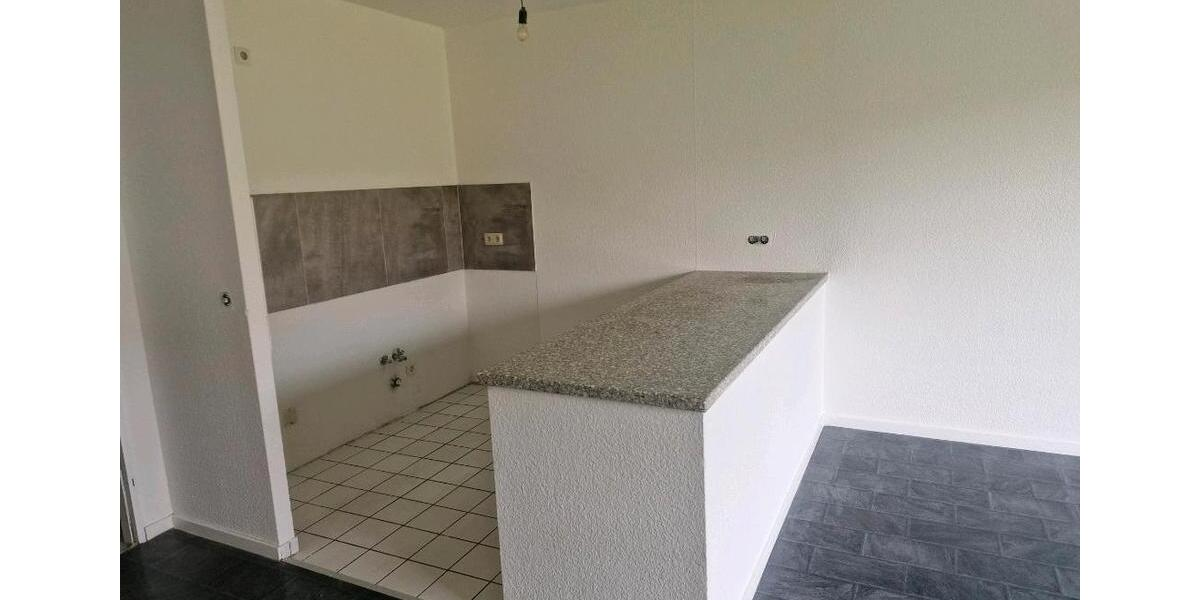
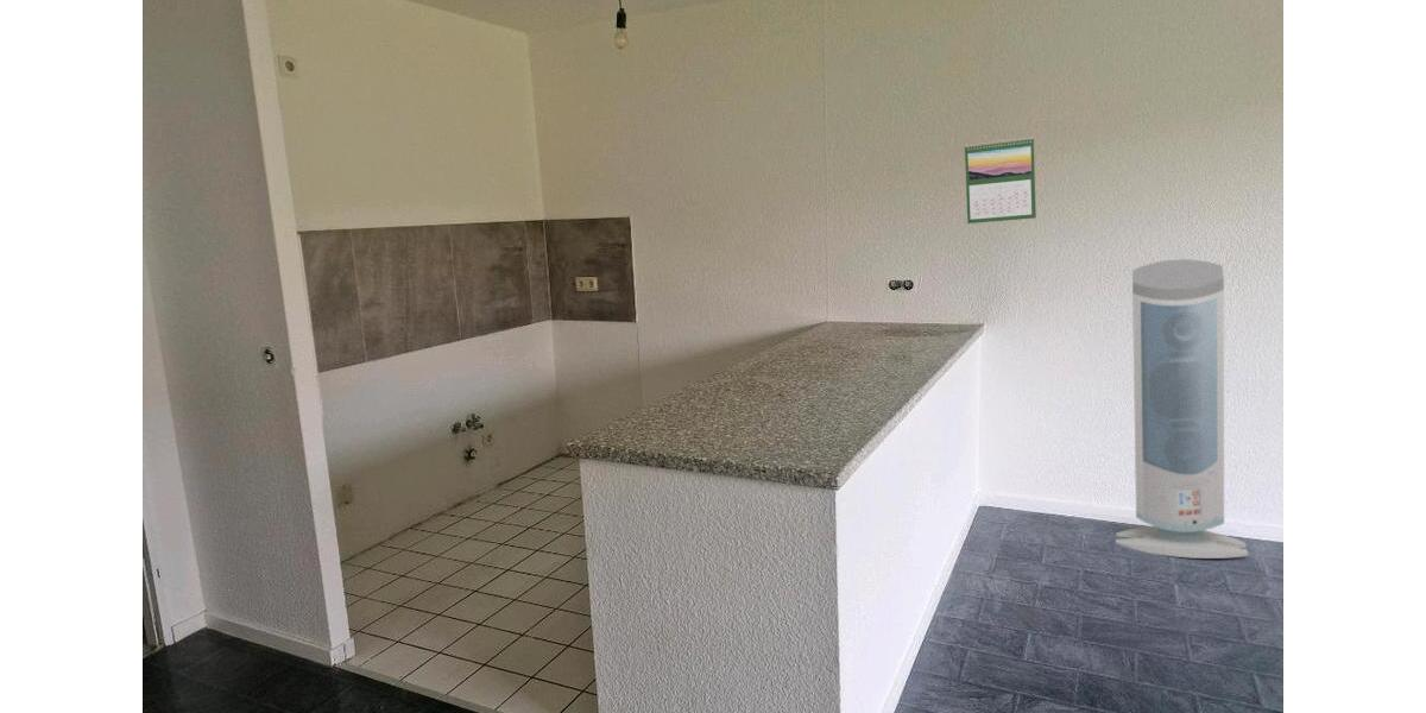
+ calendar [964,135,1037,225]
+ air purifier [1115,258,1249,560]
